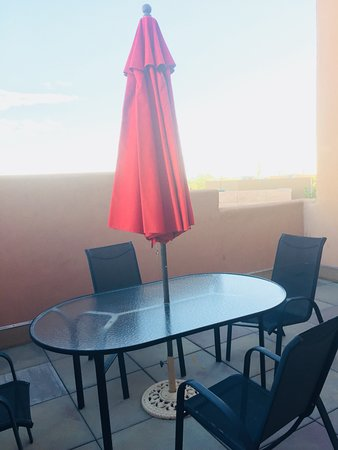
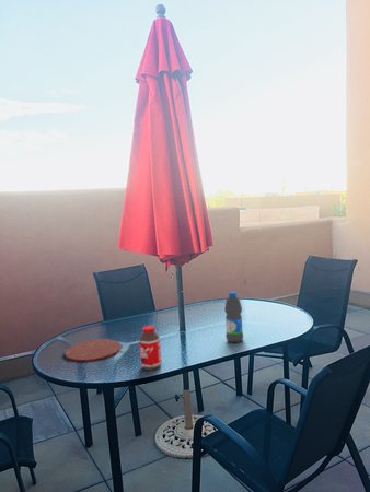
+ bottle [138,325,163,372]
+ water bottle [223,291,244,343]
+ plate [63,338,122,362]
